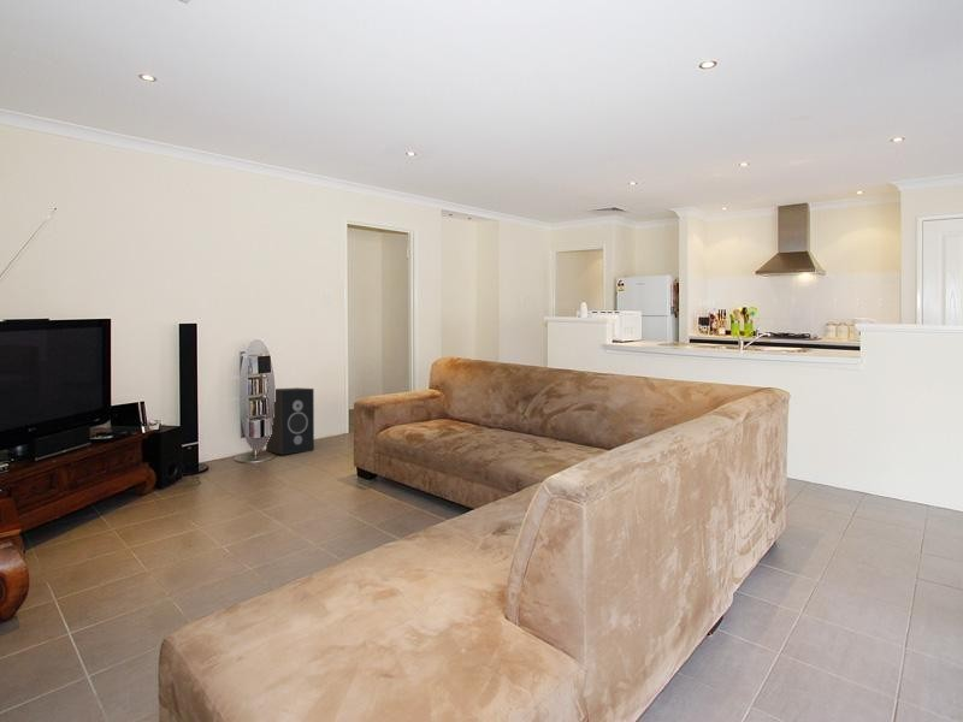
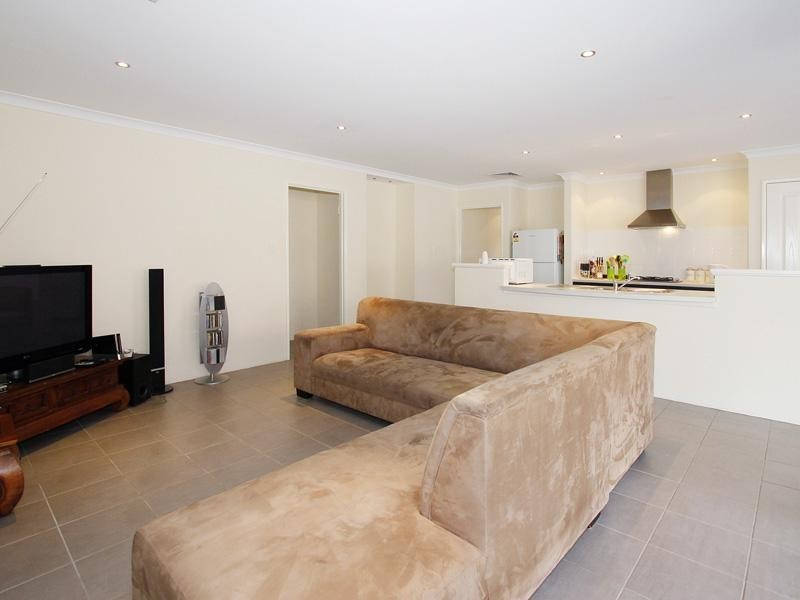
- speaker [265,386,315,456]
